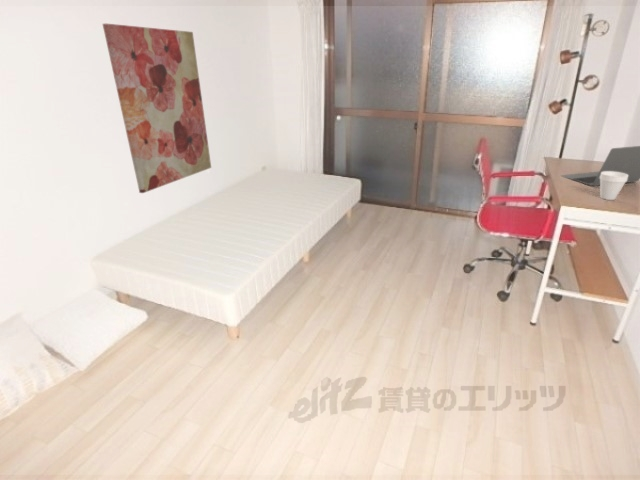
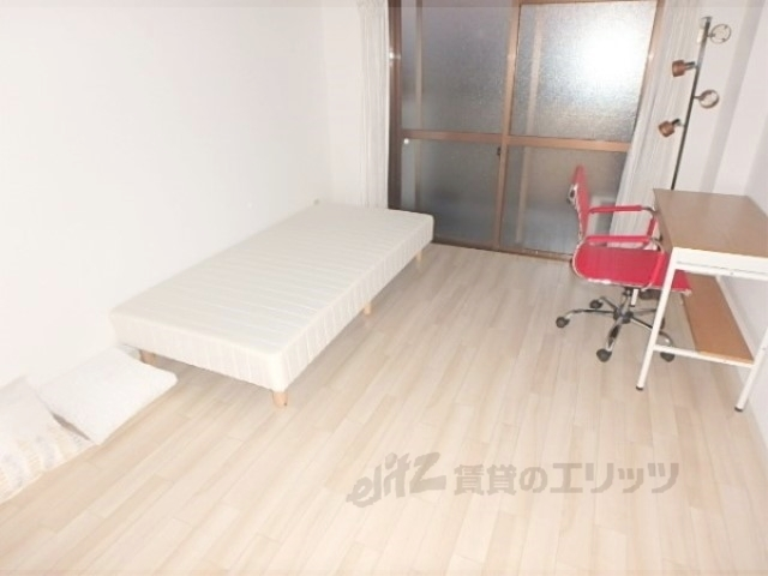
- wall art [102,23,212,194]
- laptop [560,145,640,187]
- cup [599,171,628,201]
